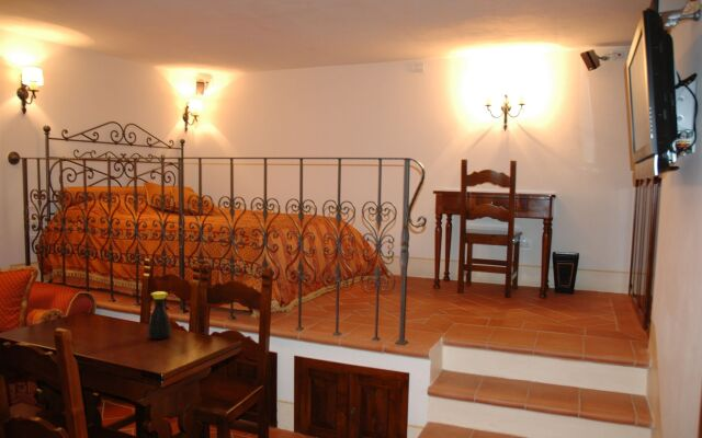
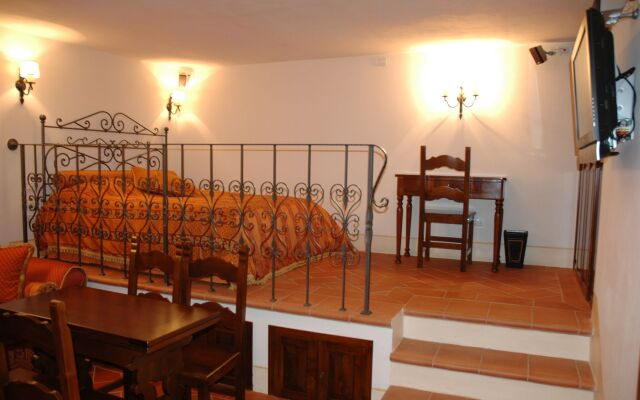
- bottle [147,290,172,341]
